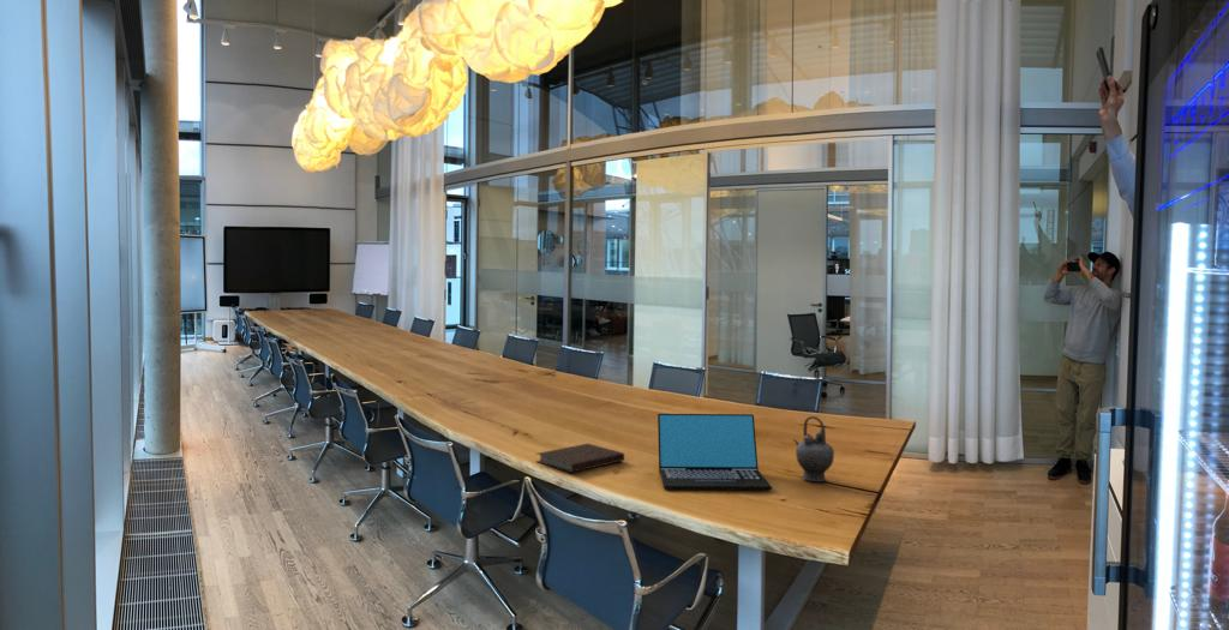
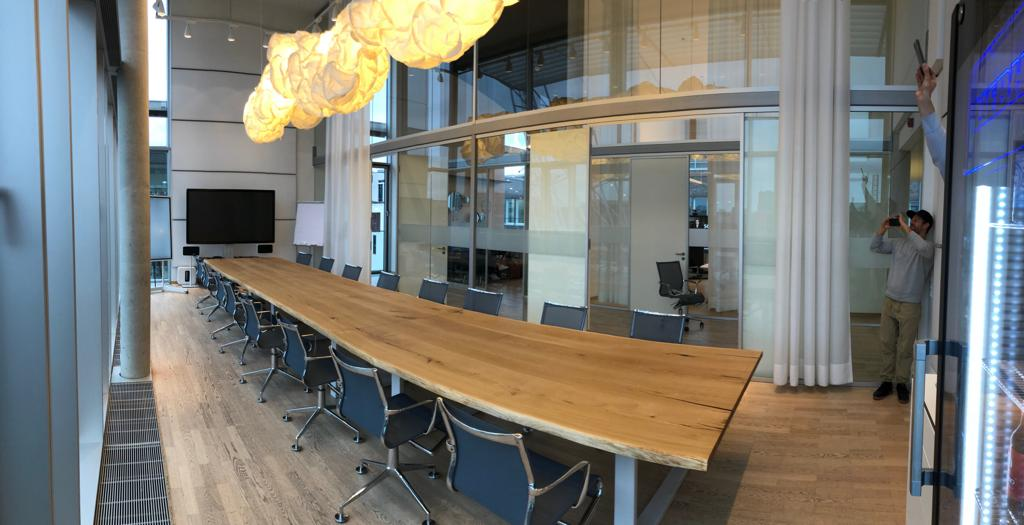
- notebook [535,443,625,474]
- teapot [792,415,835,482]
- laptop [657,413,773,491]
